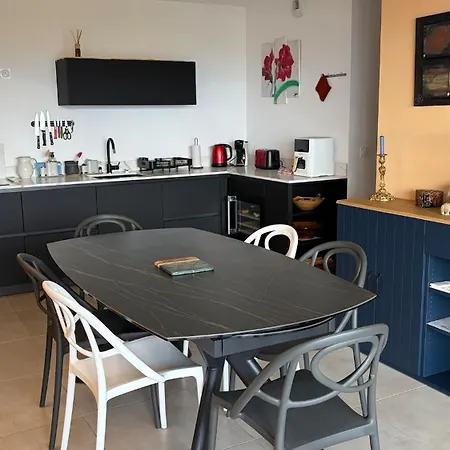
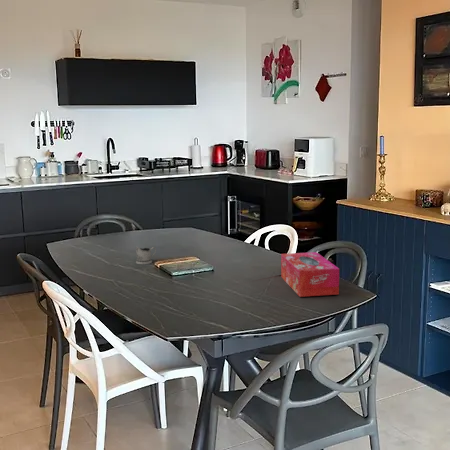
+ tissue box [280,251,340,298]
+ tea glass holder [135,246,157,265]
